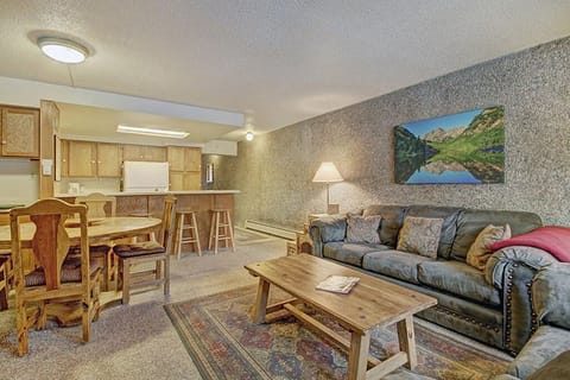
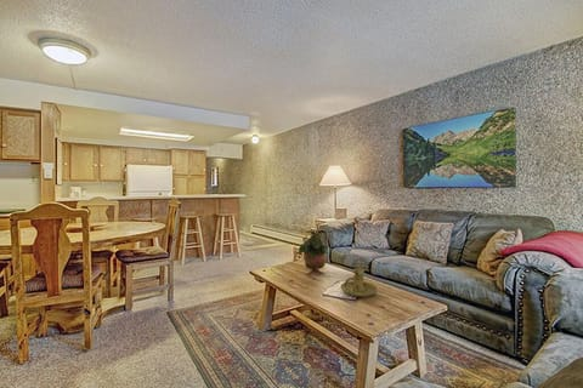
+ potted plant [298,229,328,278]
+ candle holder [340,268,378,297]
